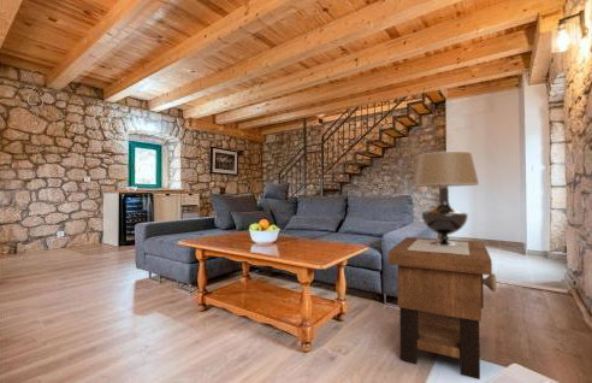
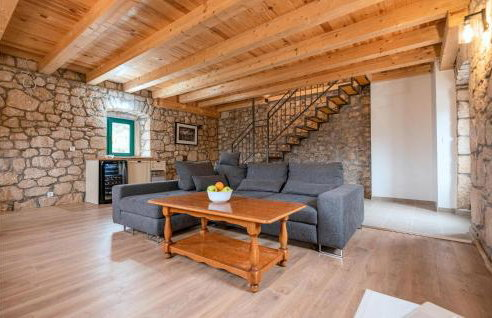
- side table [387,236,497,381]
- table lamp [410,151,480,246]
